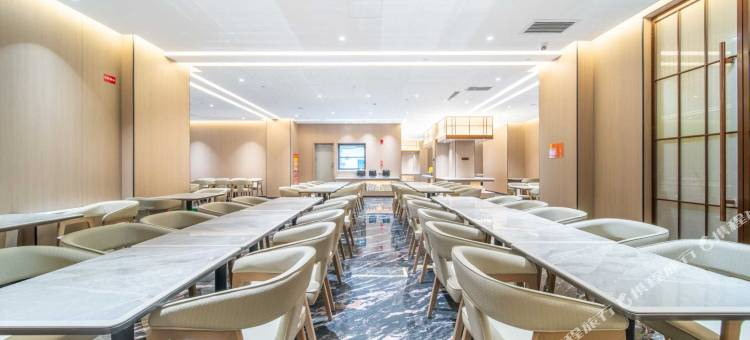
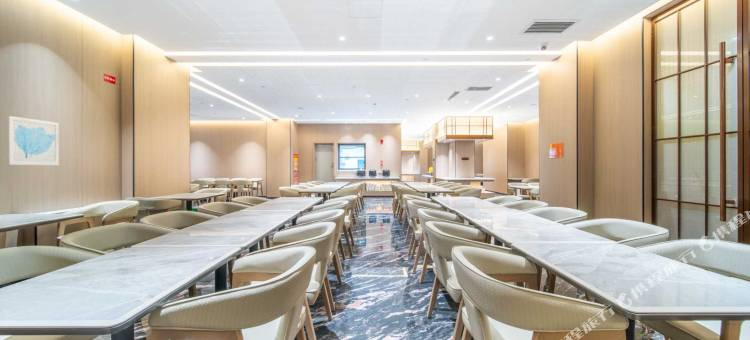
+ wall art [8,115,60,166]
